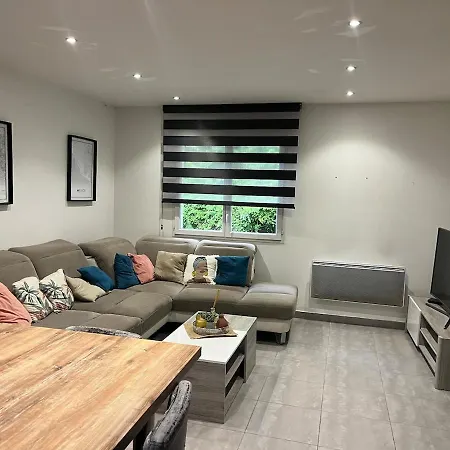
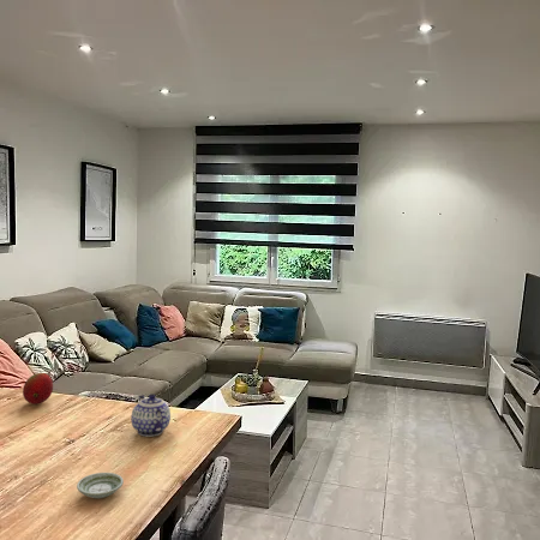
+ fruit [22,372,54,406]
+ teapot [130,392,172,438]
+ saucer [76,472,125,499]
